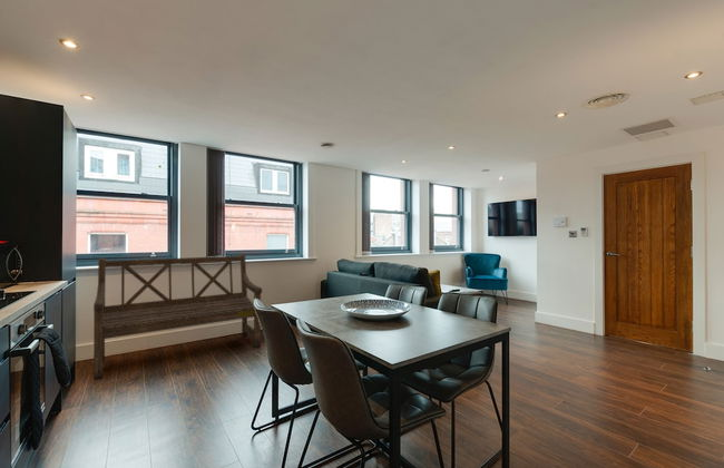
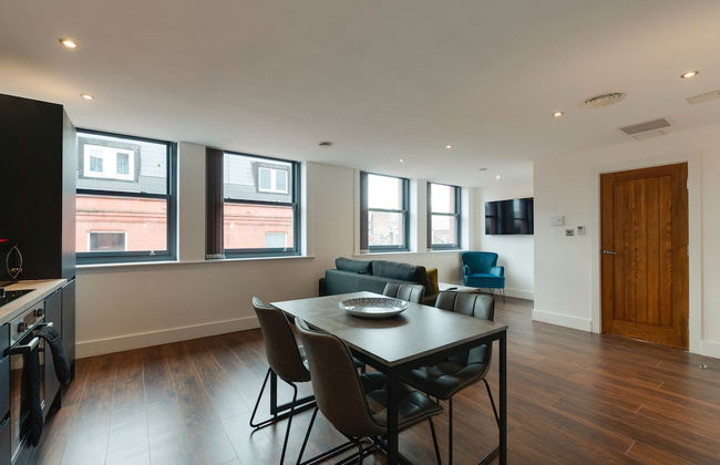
- bench [92,253,263,381]
